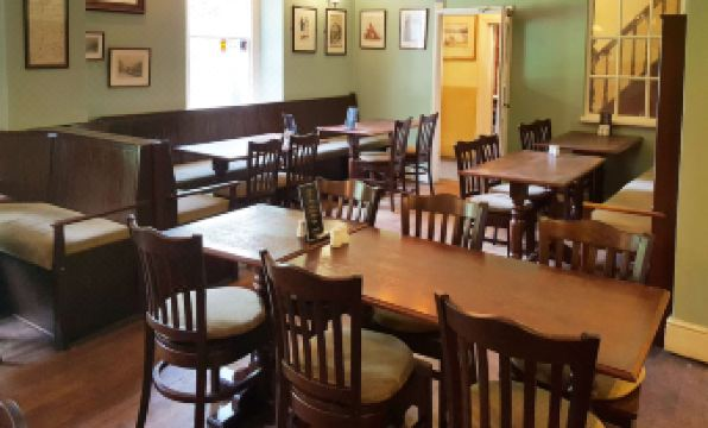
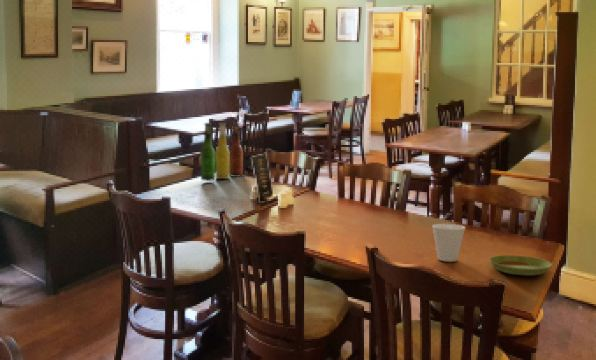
+ saucer [488,254,553,276]
+ beer bottle [200,122,244,182]
+ cup [431,223,466,263]
